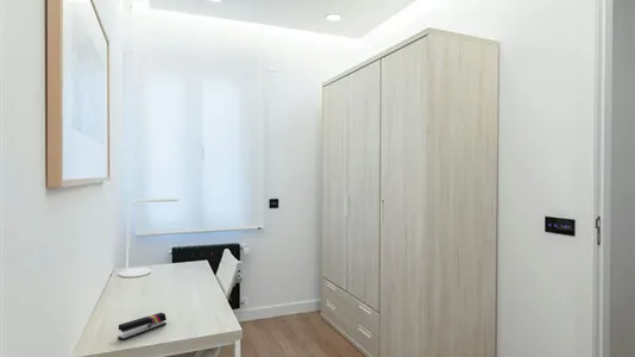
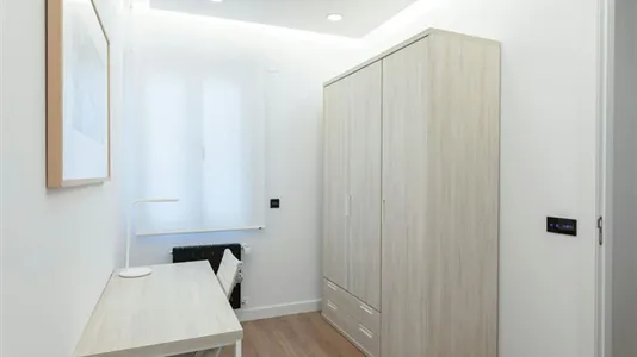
- stapler [117,312,168,342]
